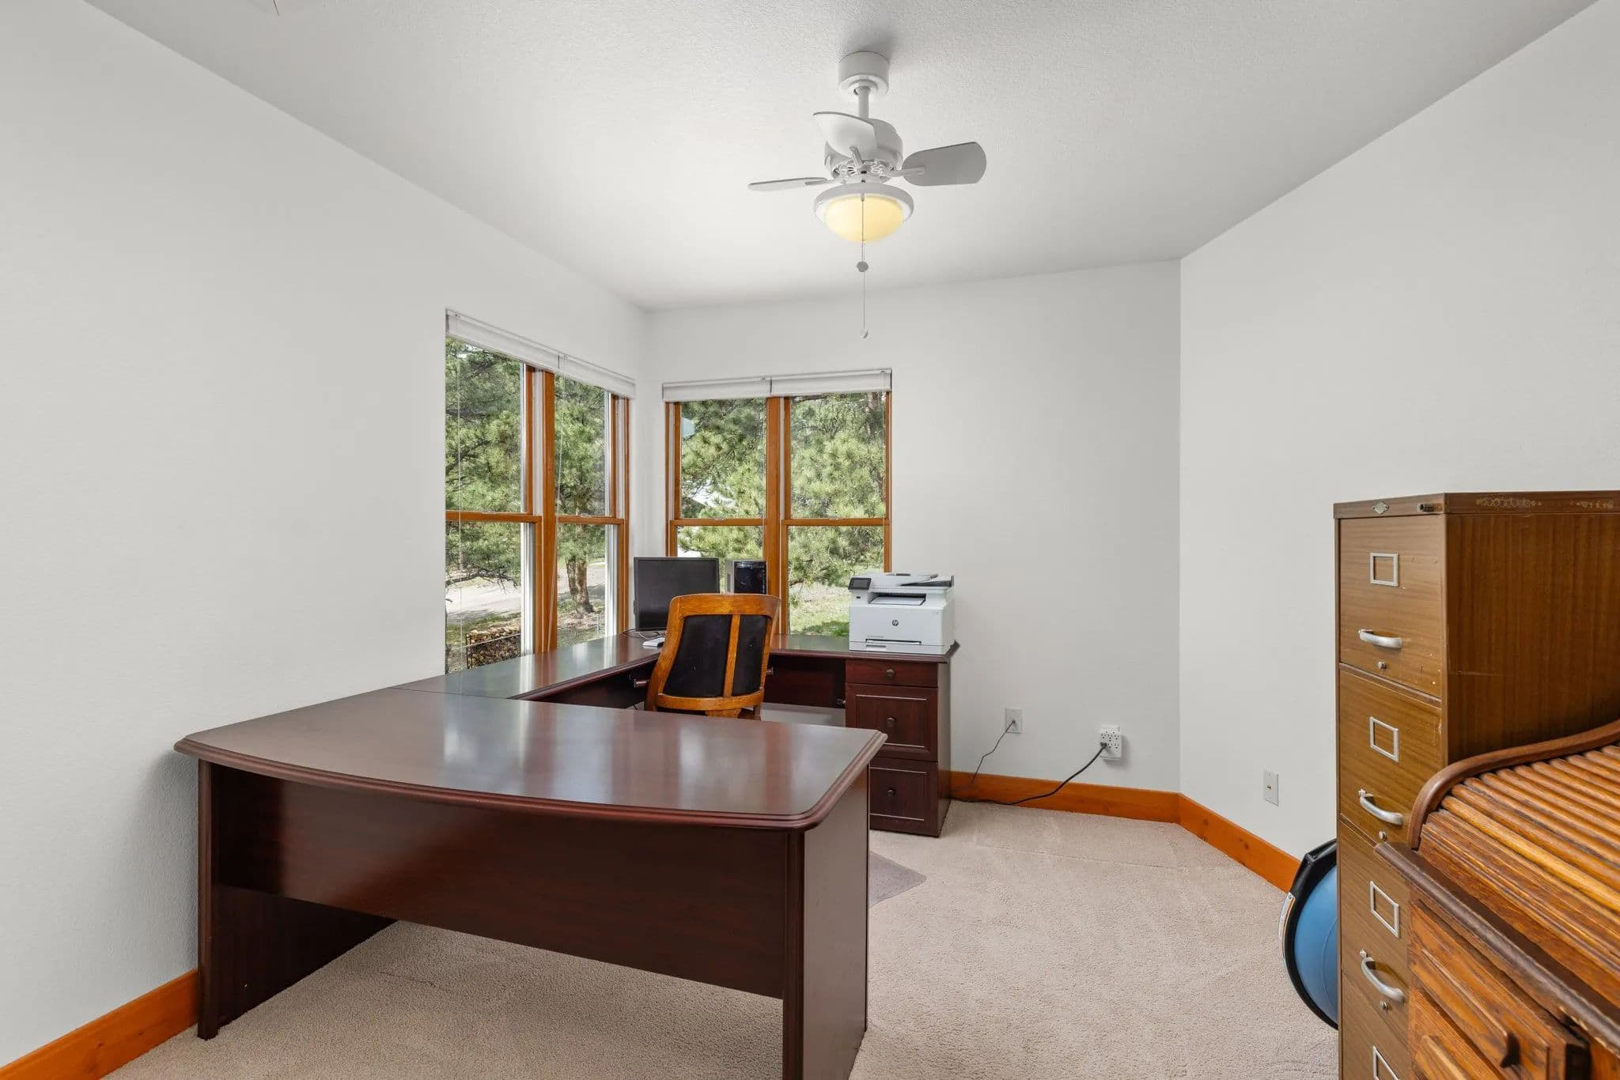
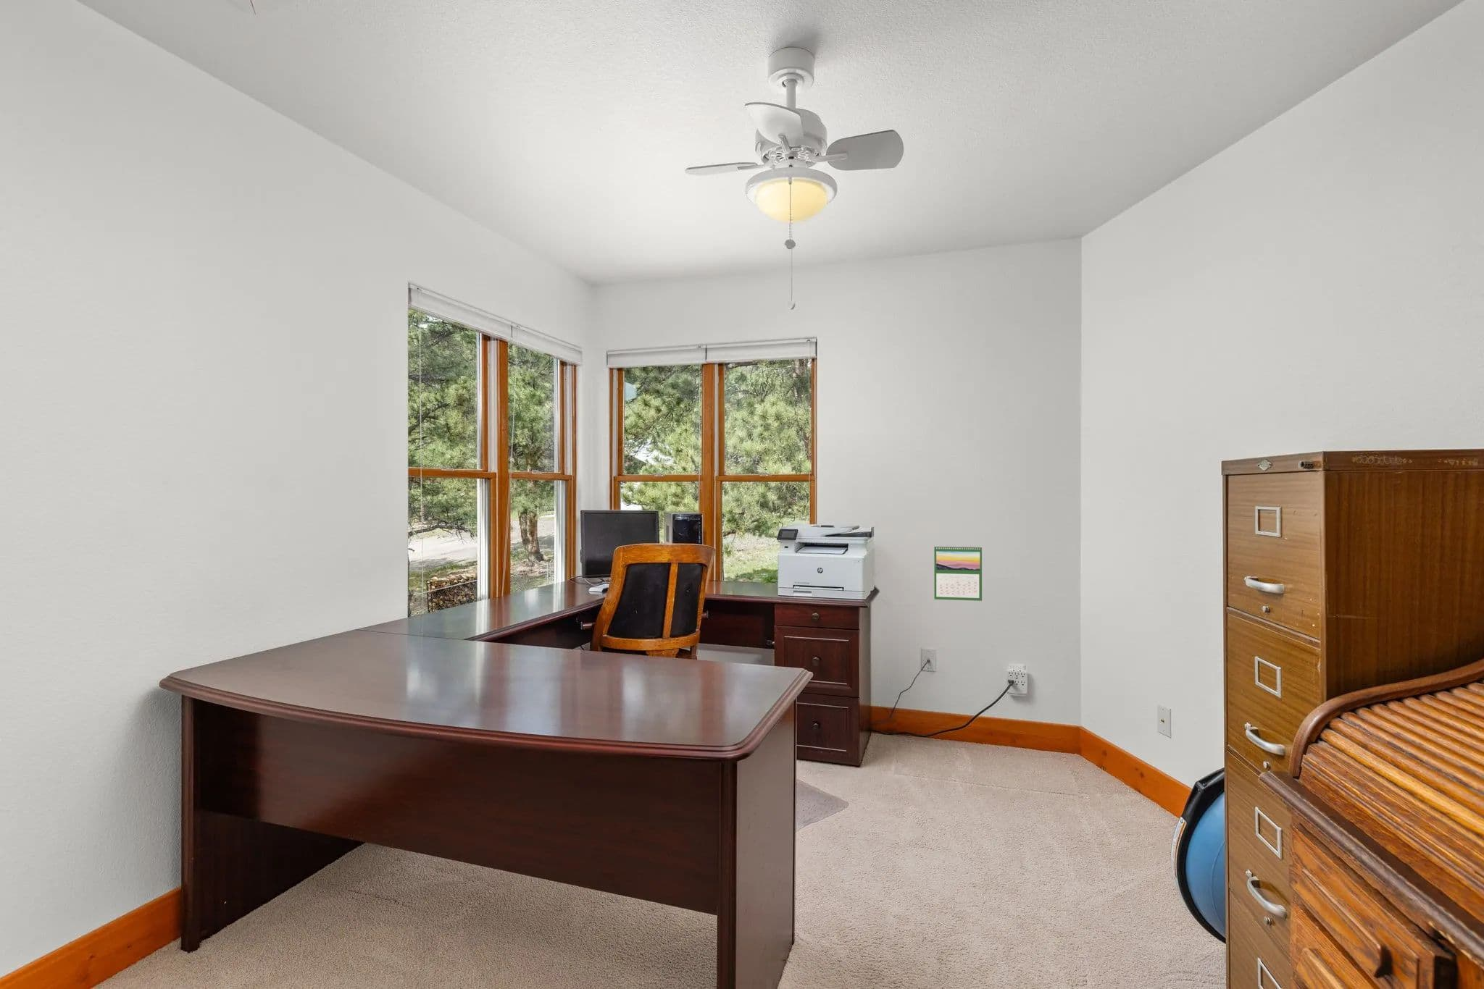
+ calendar [933,544,983,602]
